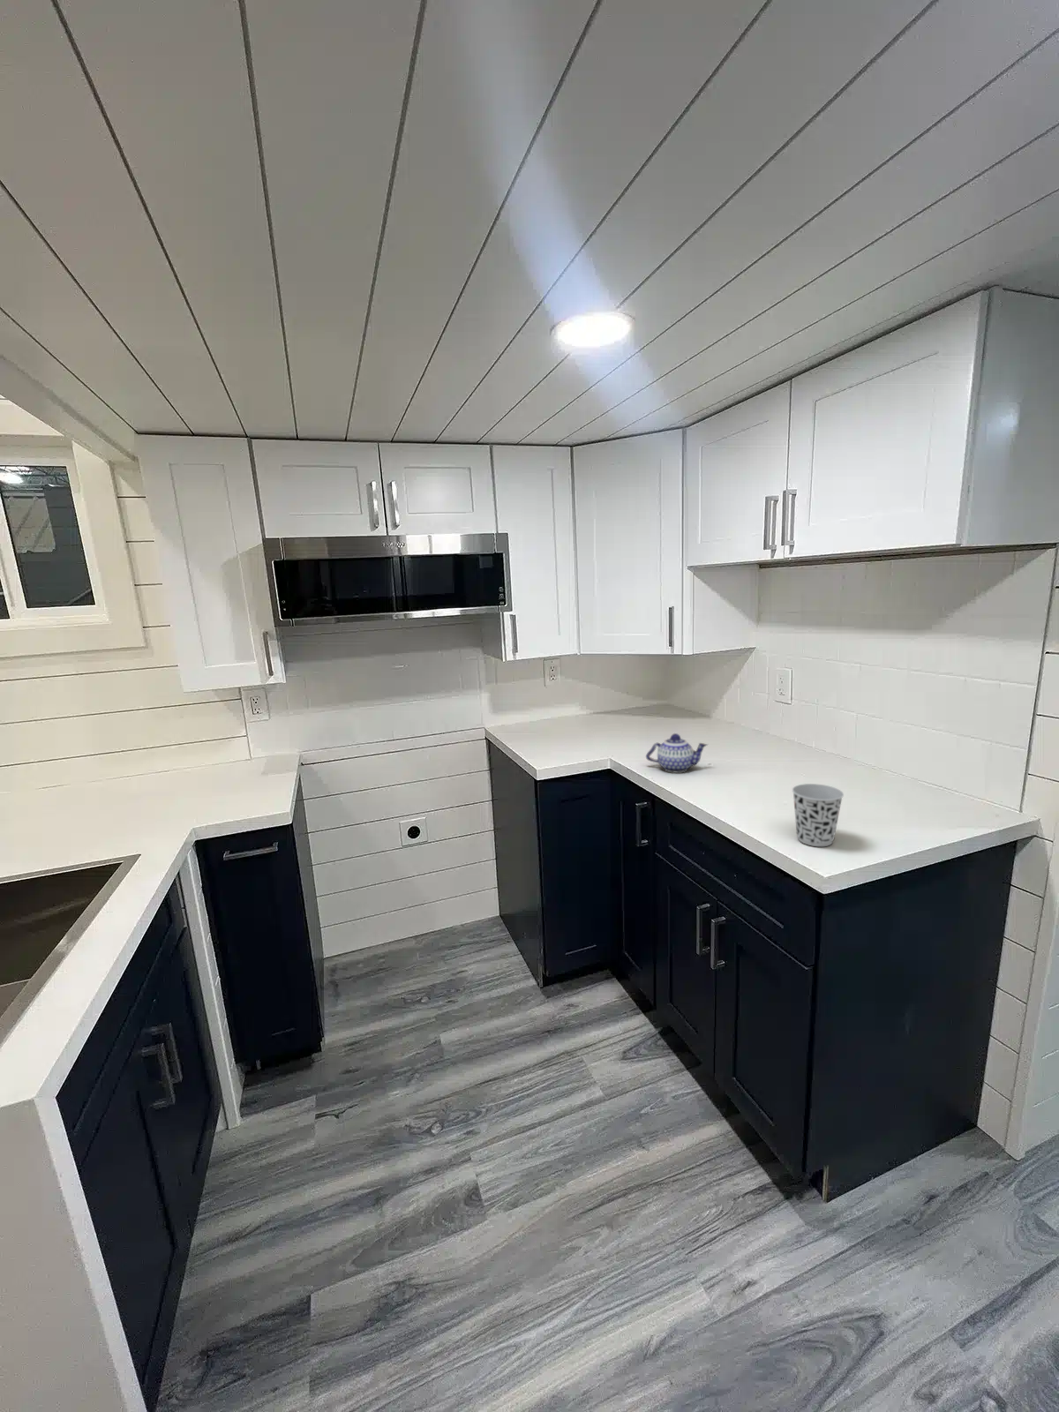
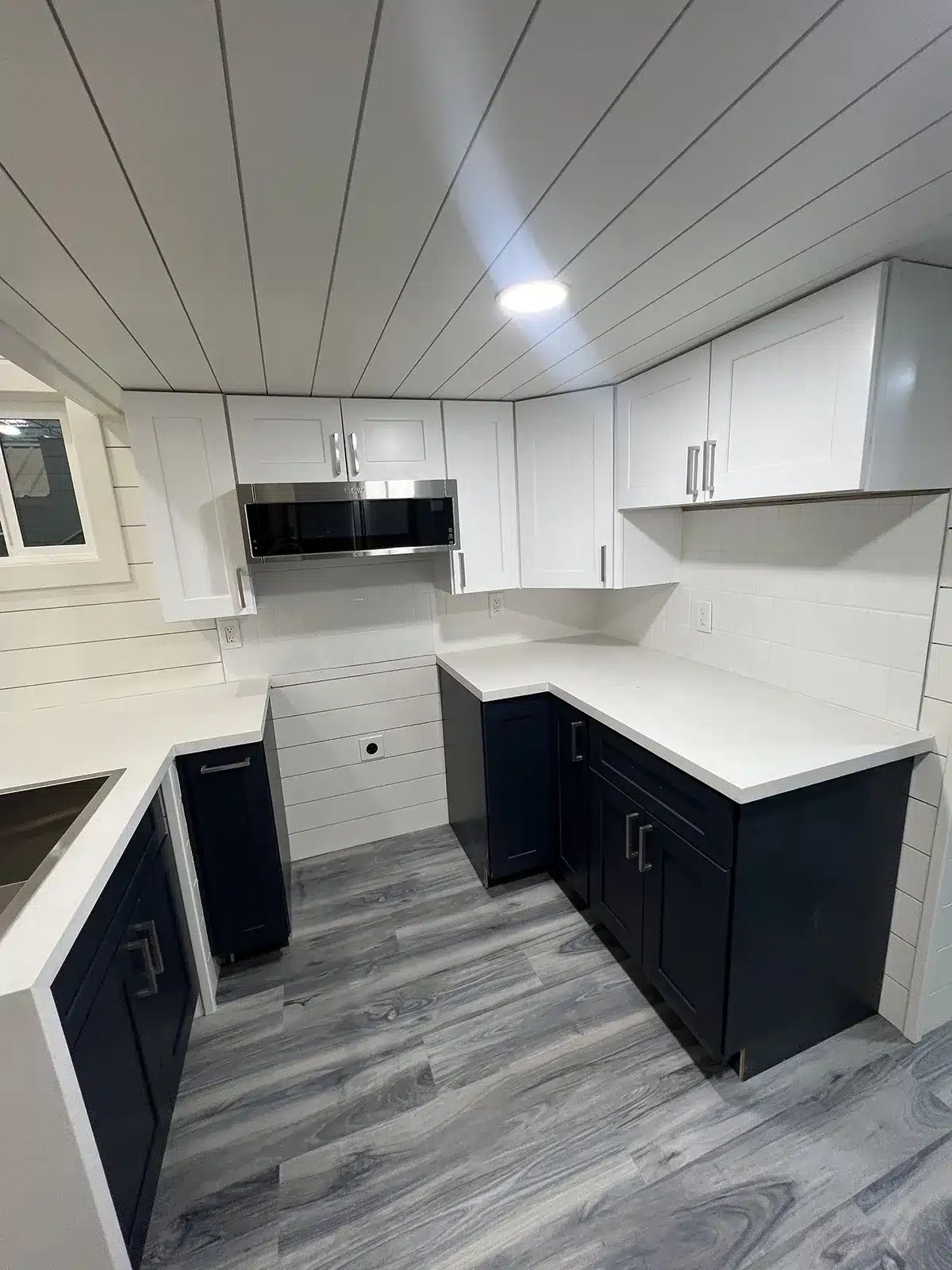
- cup [792,783,844,847]
- teapot [645,733,709,774]
